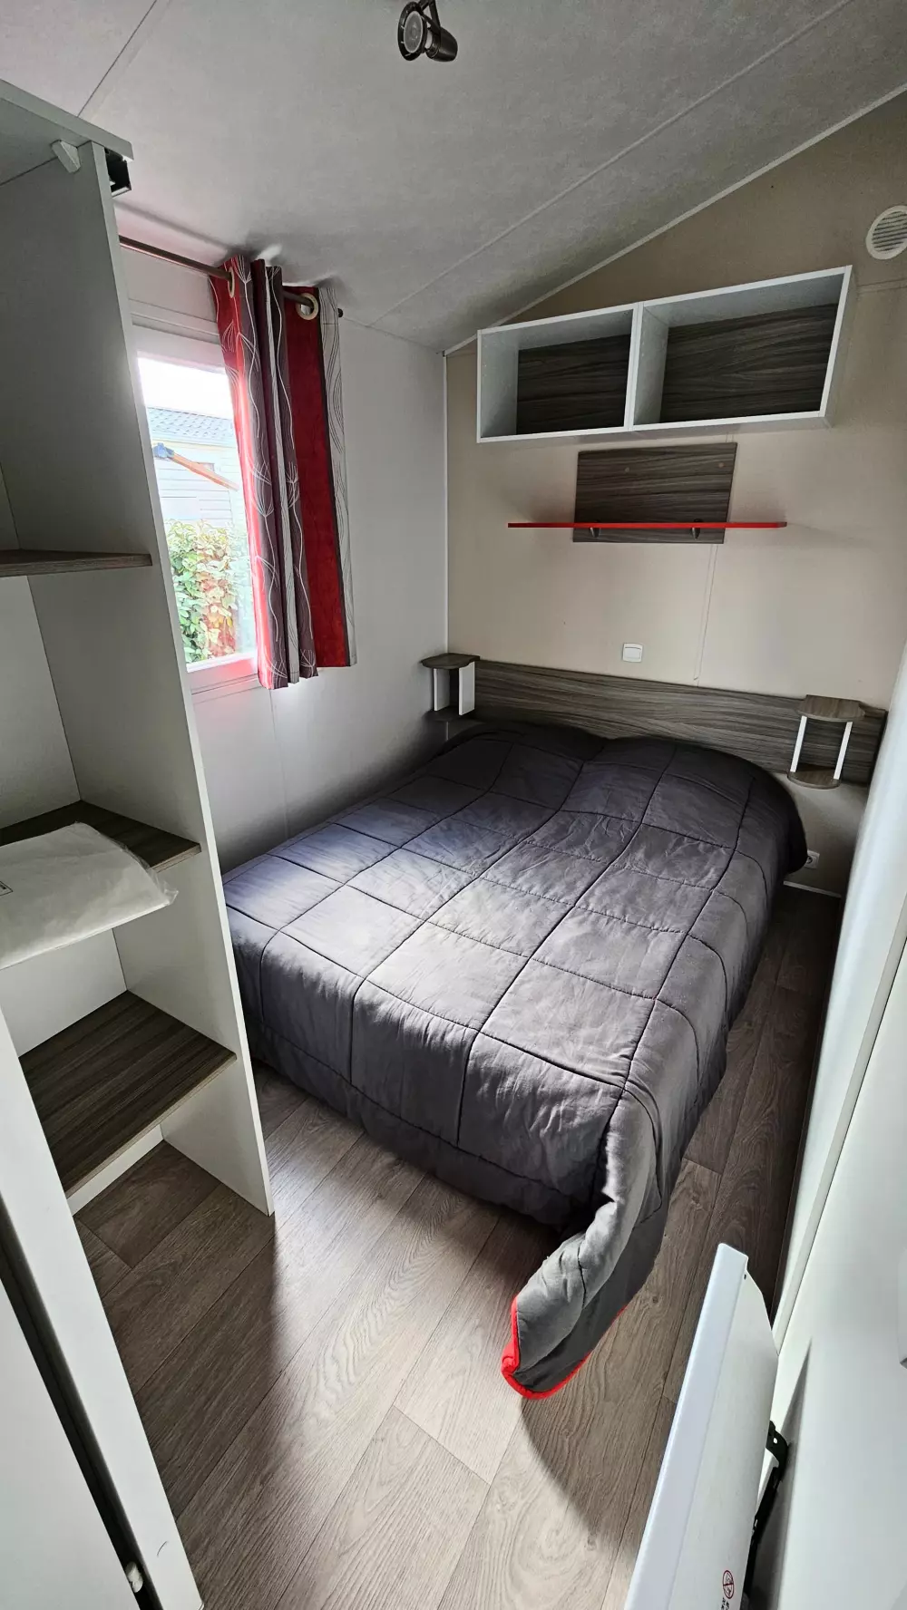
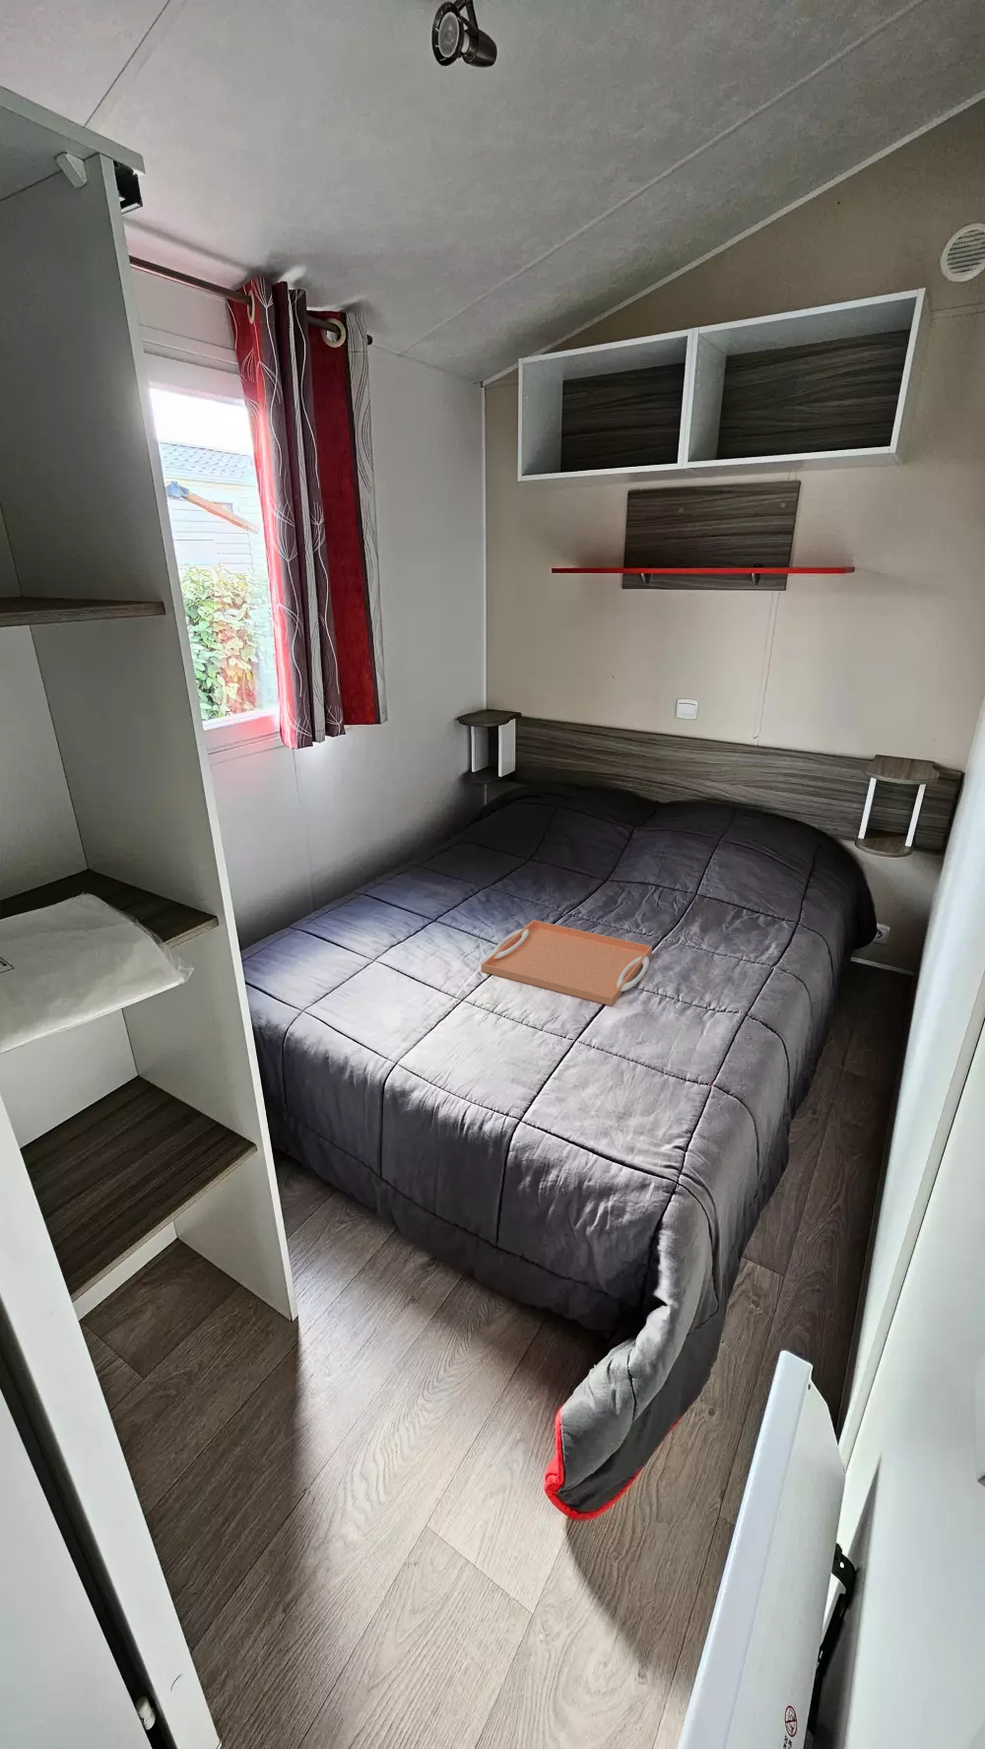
+ serving tray [480,919,653,1007]
